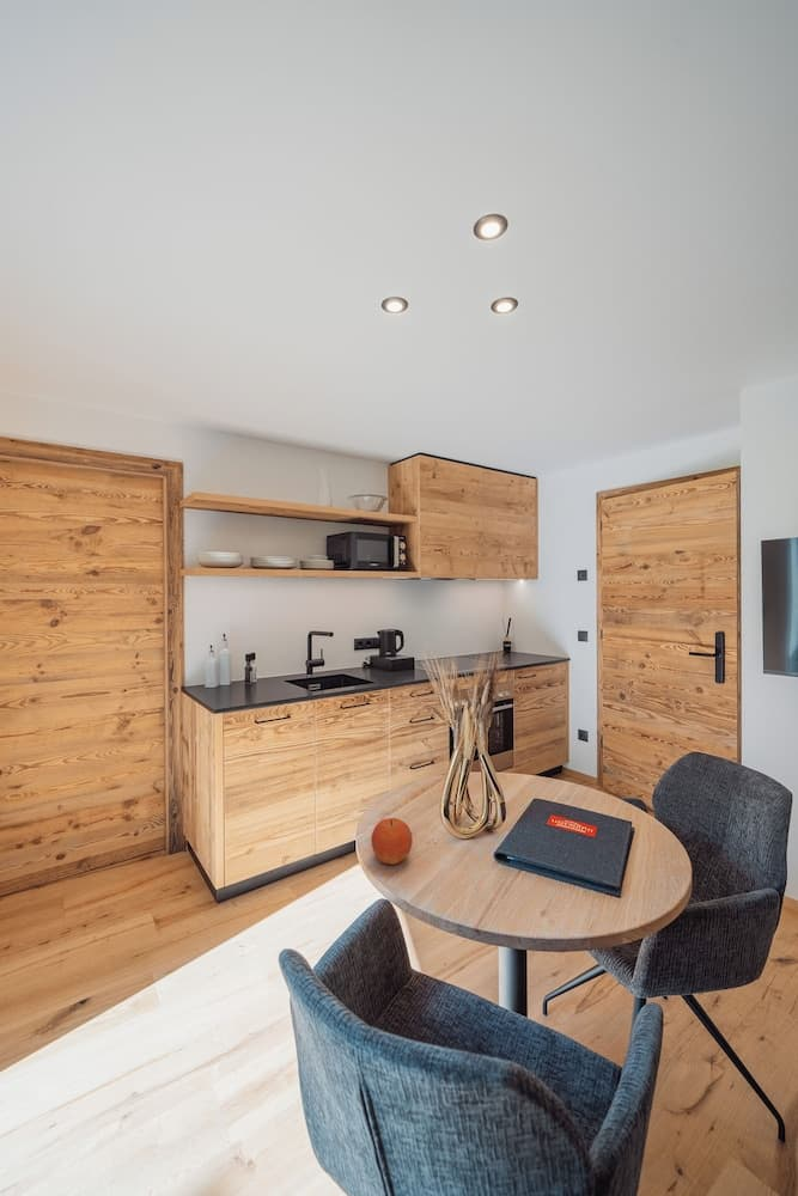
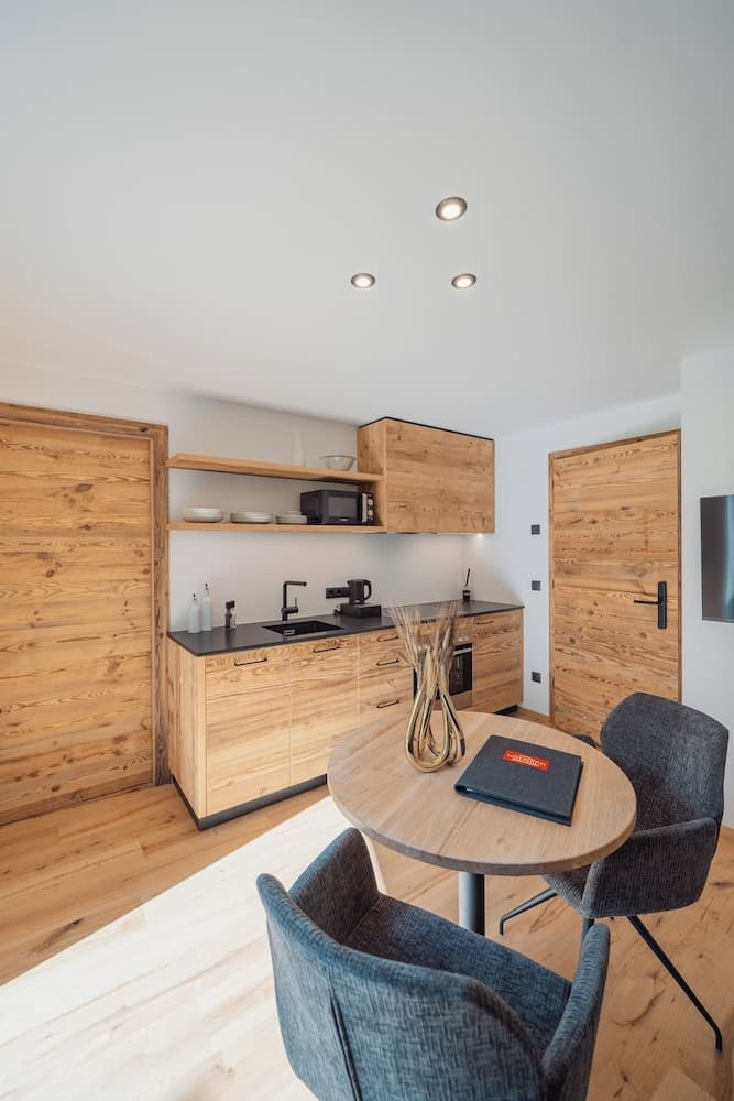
- fruit [370,817,414,866]
